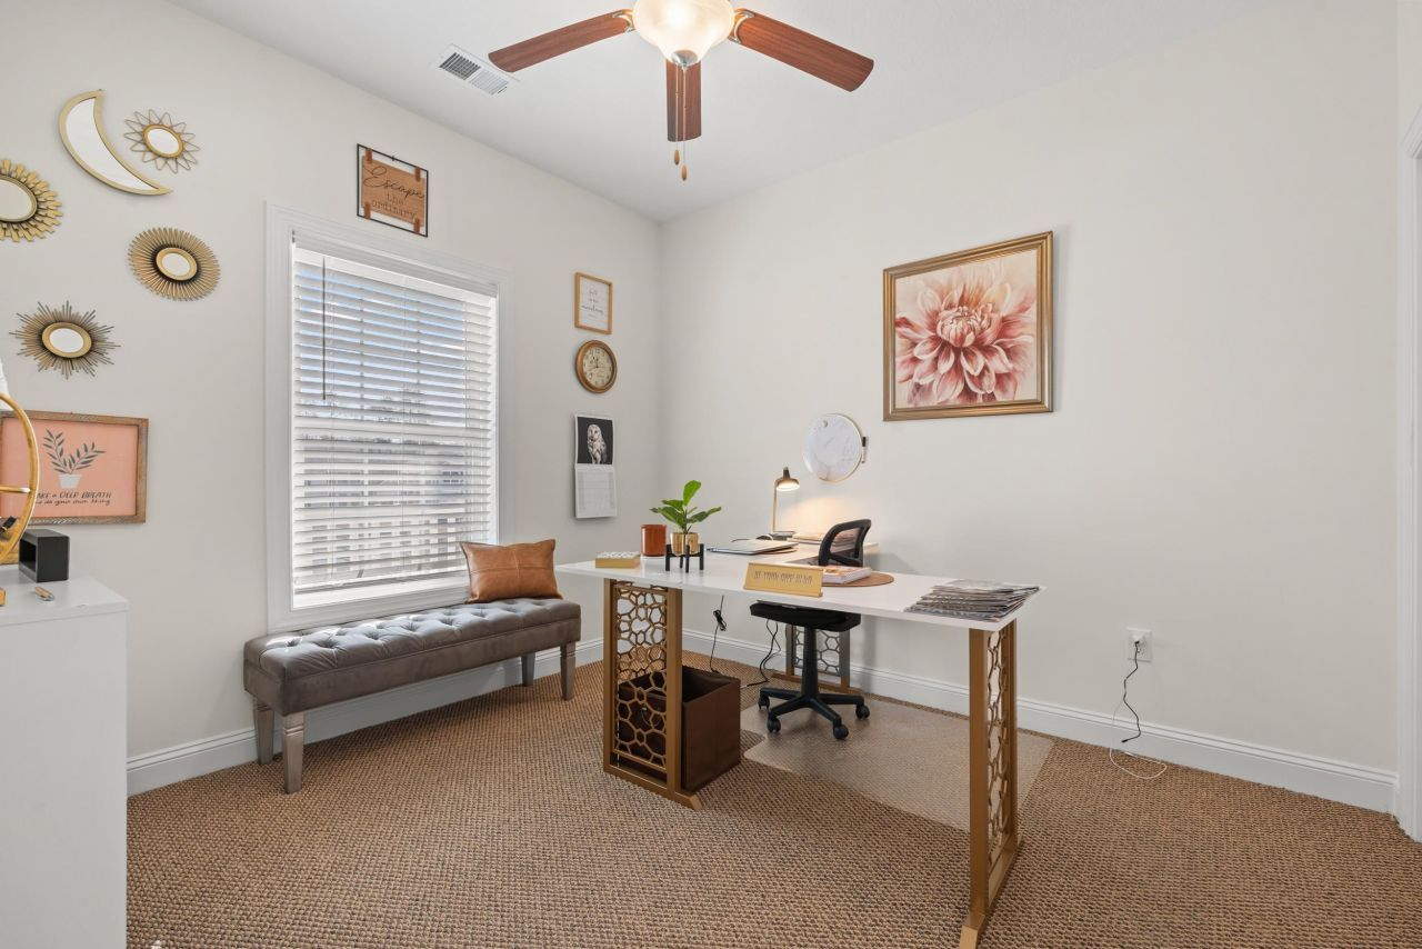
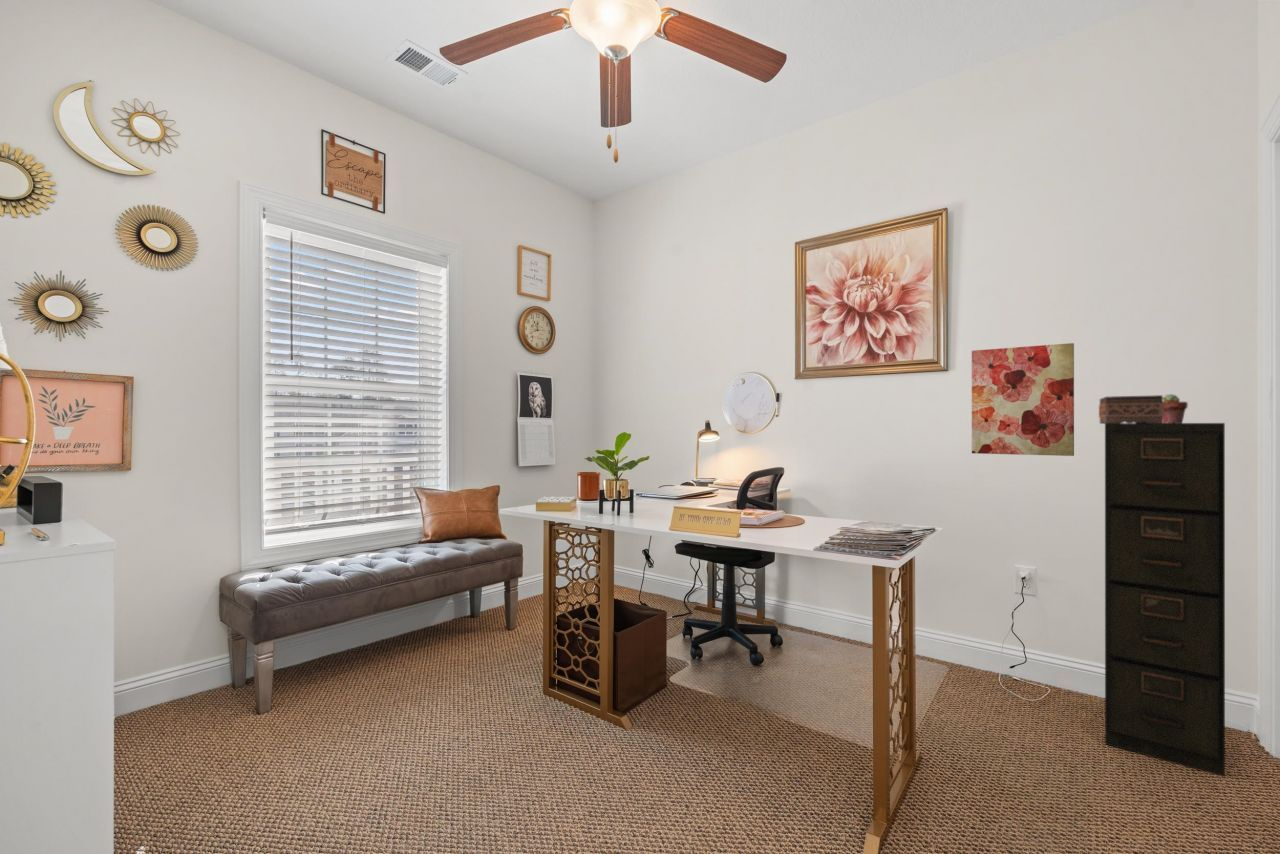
+ filing cabinet [1104,422,1226,778]
+ wall art [971,342,1075,457]
+ tissue box [1098,394,1164,425]
+ potted succulent [1162,393,1189,423]
